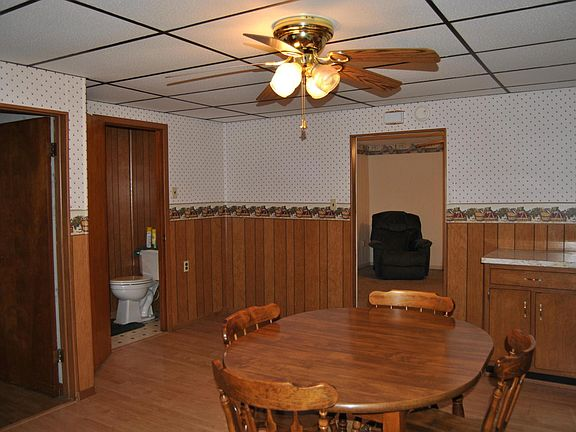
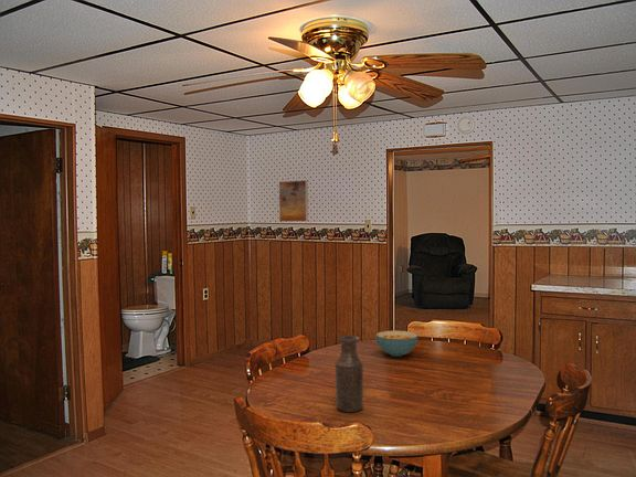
+ cereal bowl [374,330,418,358]
+ bottle [335,335,364,413]
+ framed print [278,179,309,222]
